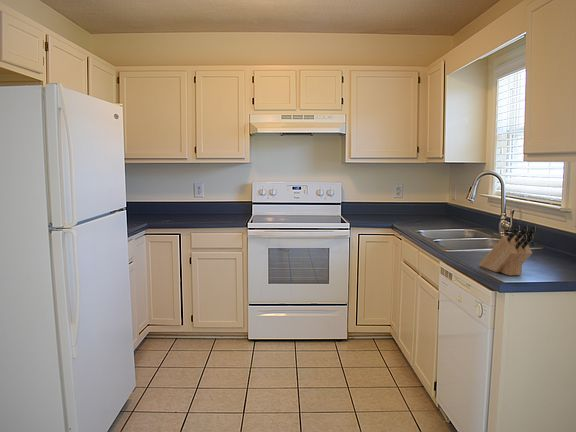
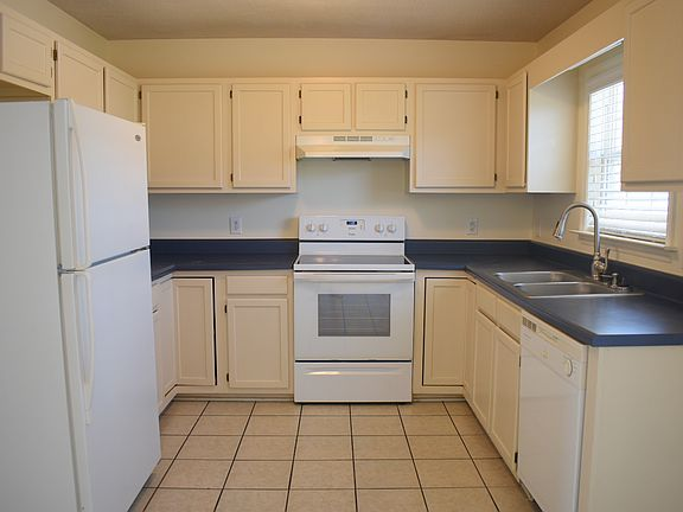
- knife block [478,224,537,277]
